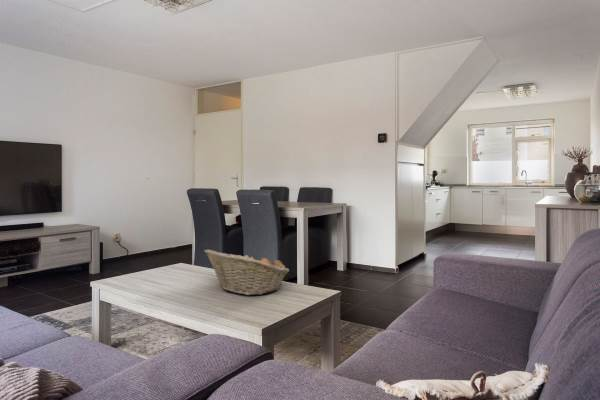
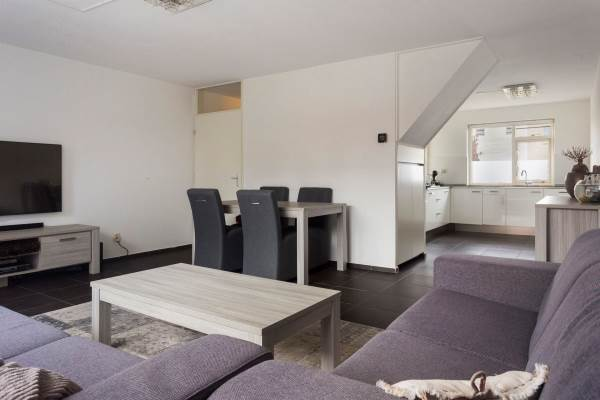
- fruit basket [203,248,290,296]
